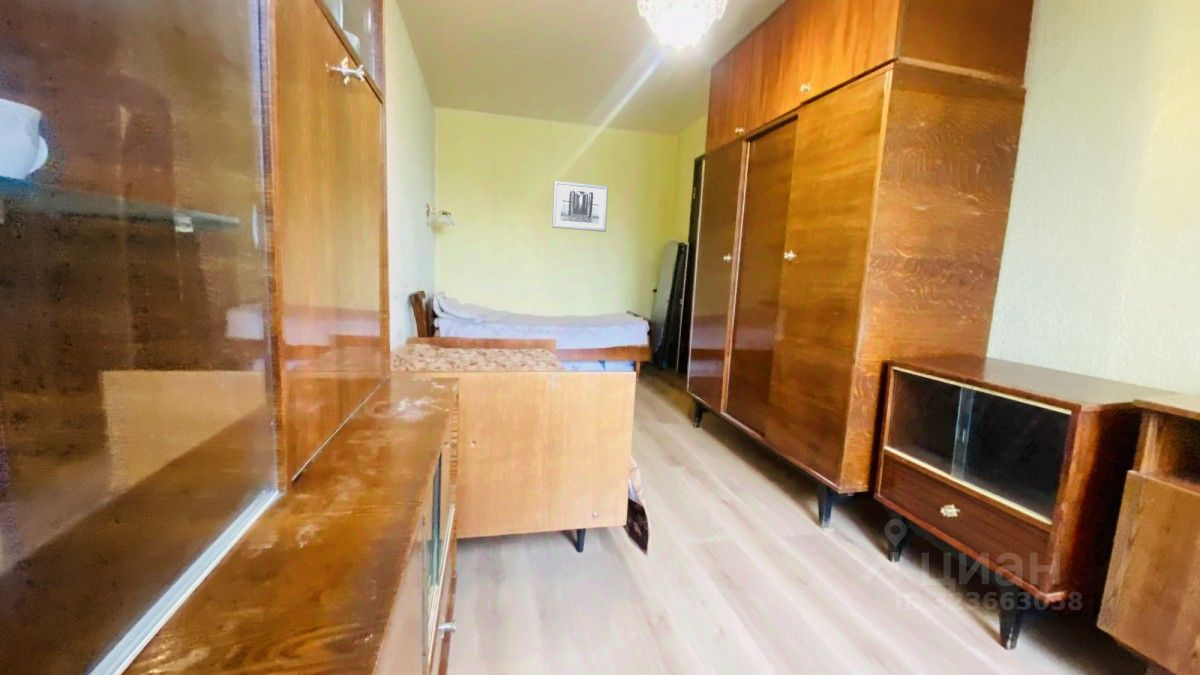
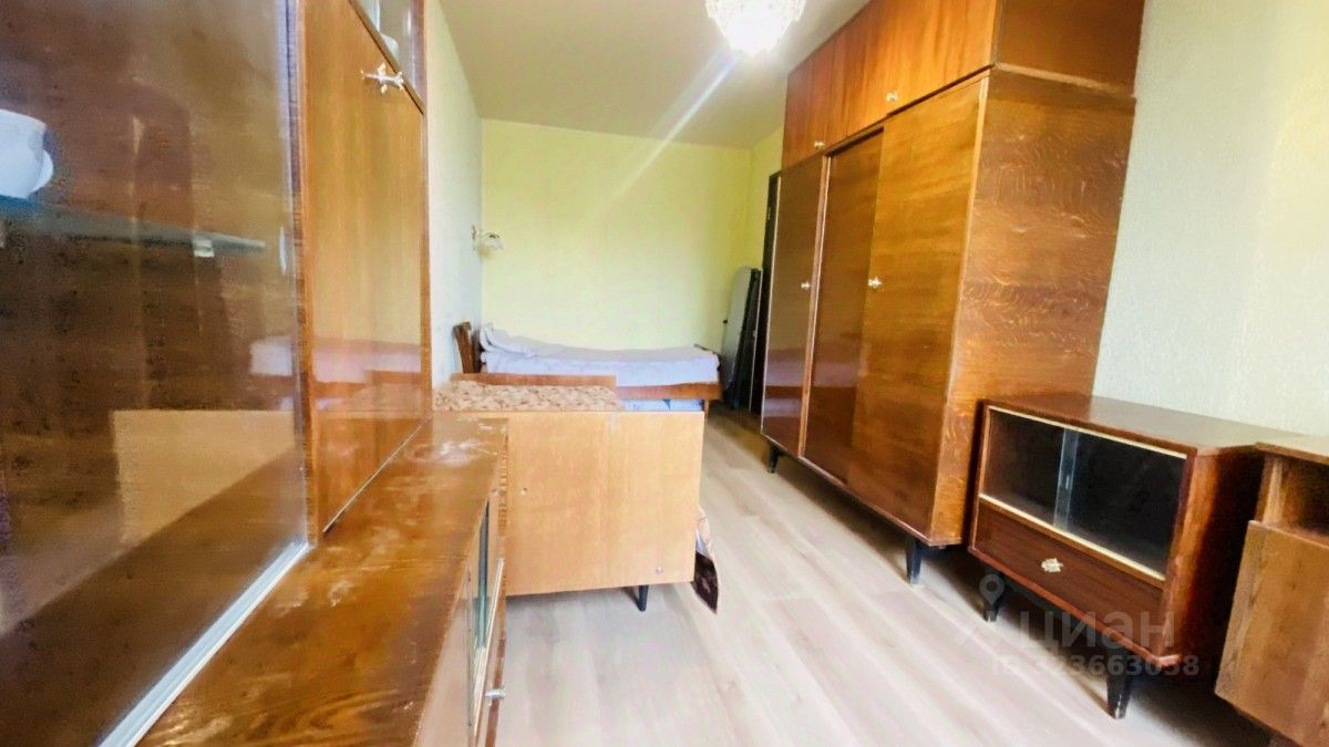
- wall art [551,179,609,233]
